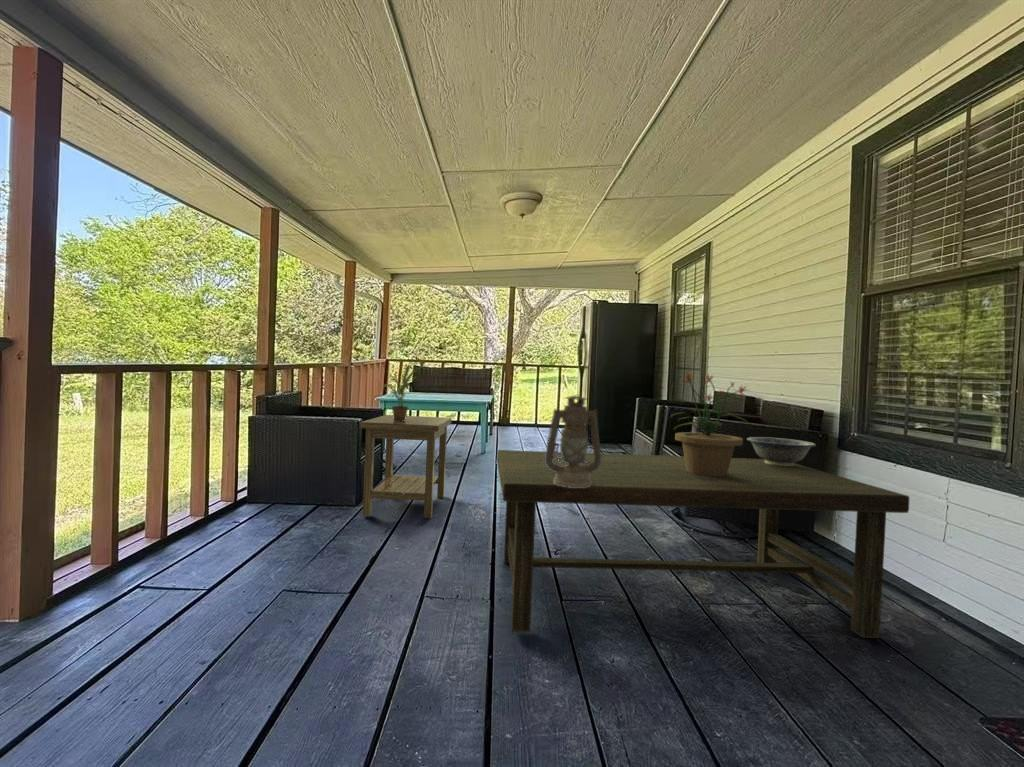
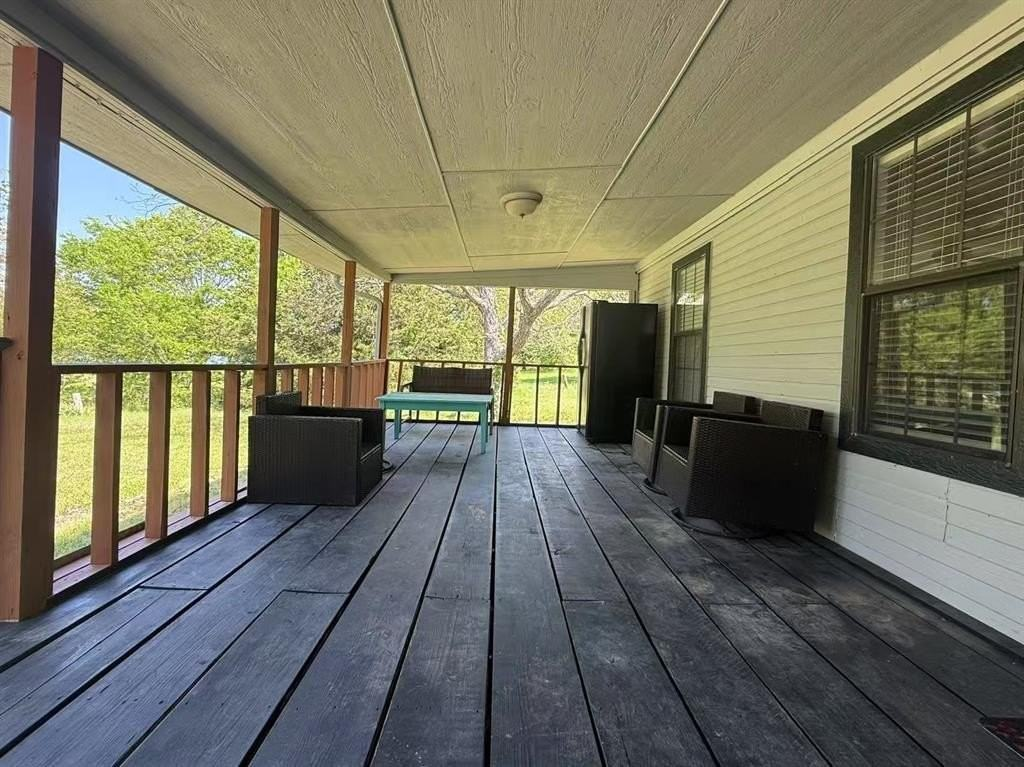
- potted plant [380,364,426,421]
- decorative bowl [746,436,817,466]
- potted plant [669,371,755,476]
- side table [360,414,452,520]
- lantern [545,394,602,488]
- coffee table [496,449,910,639]
